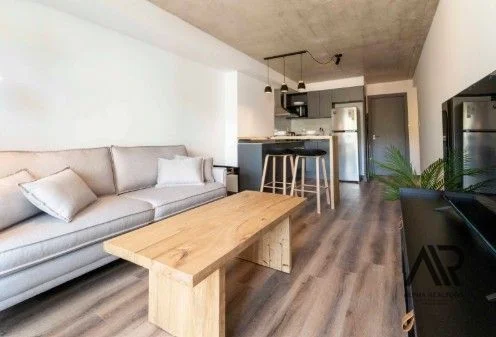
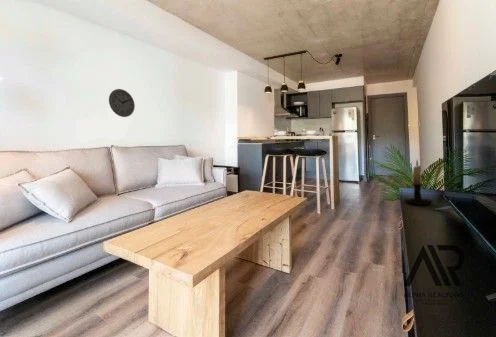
+ candle holder [403,159,433,206]
+ wall clock [108,88,136,118]
